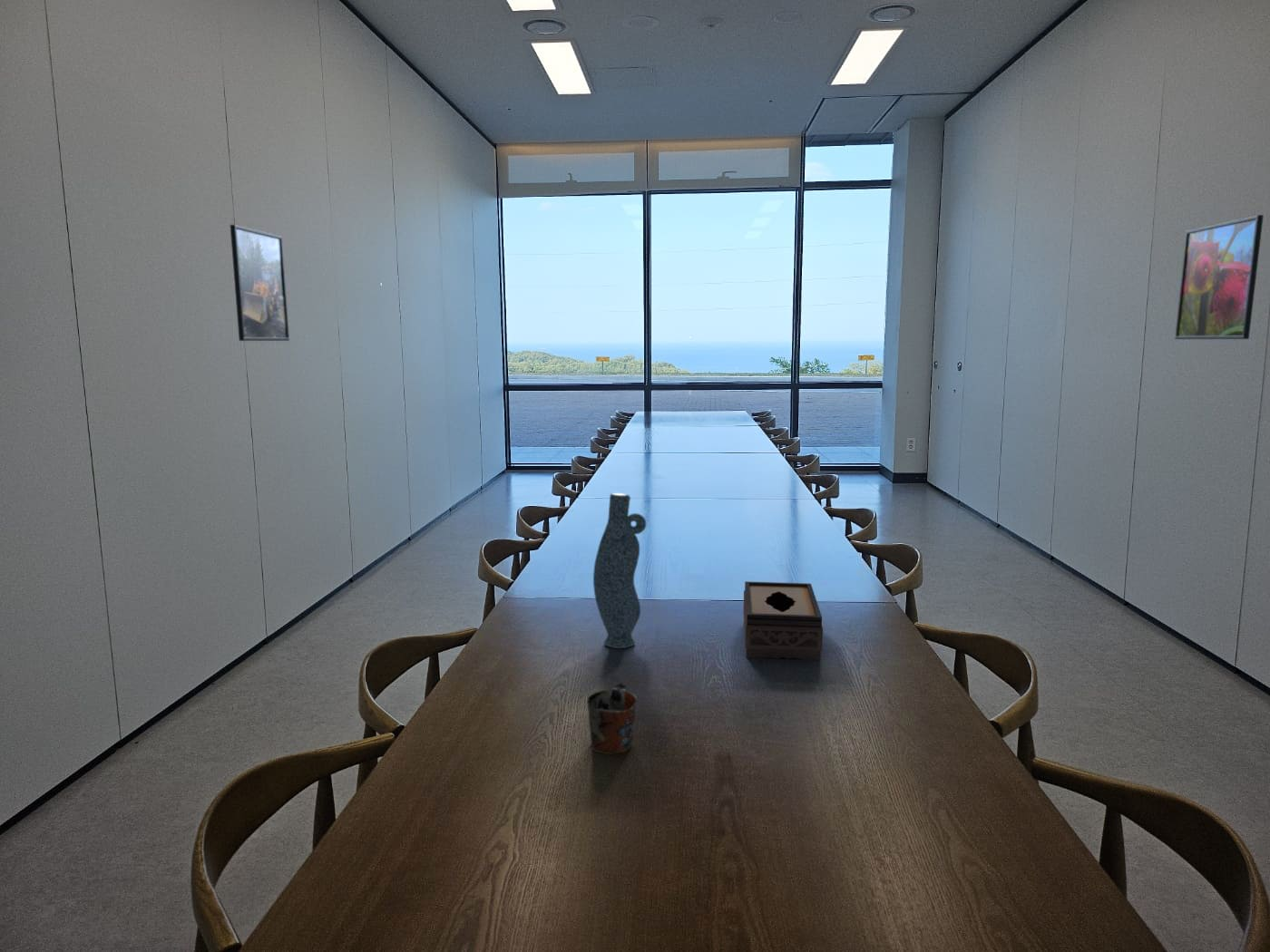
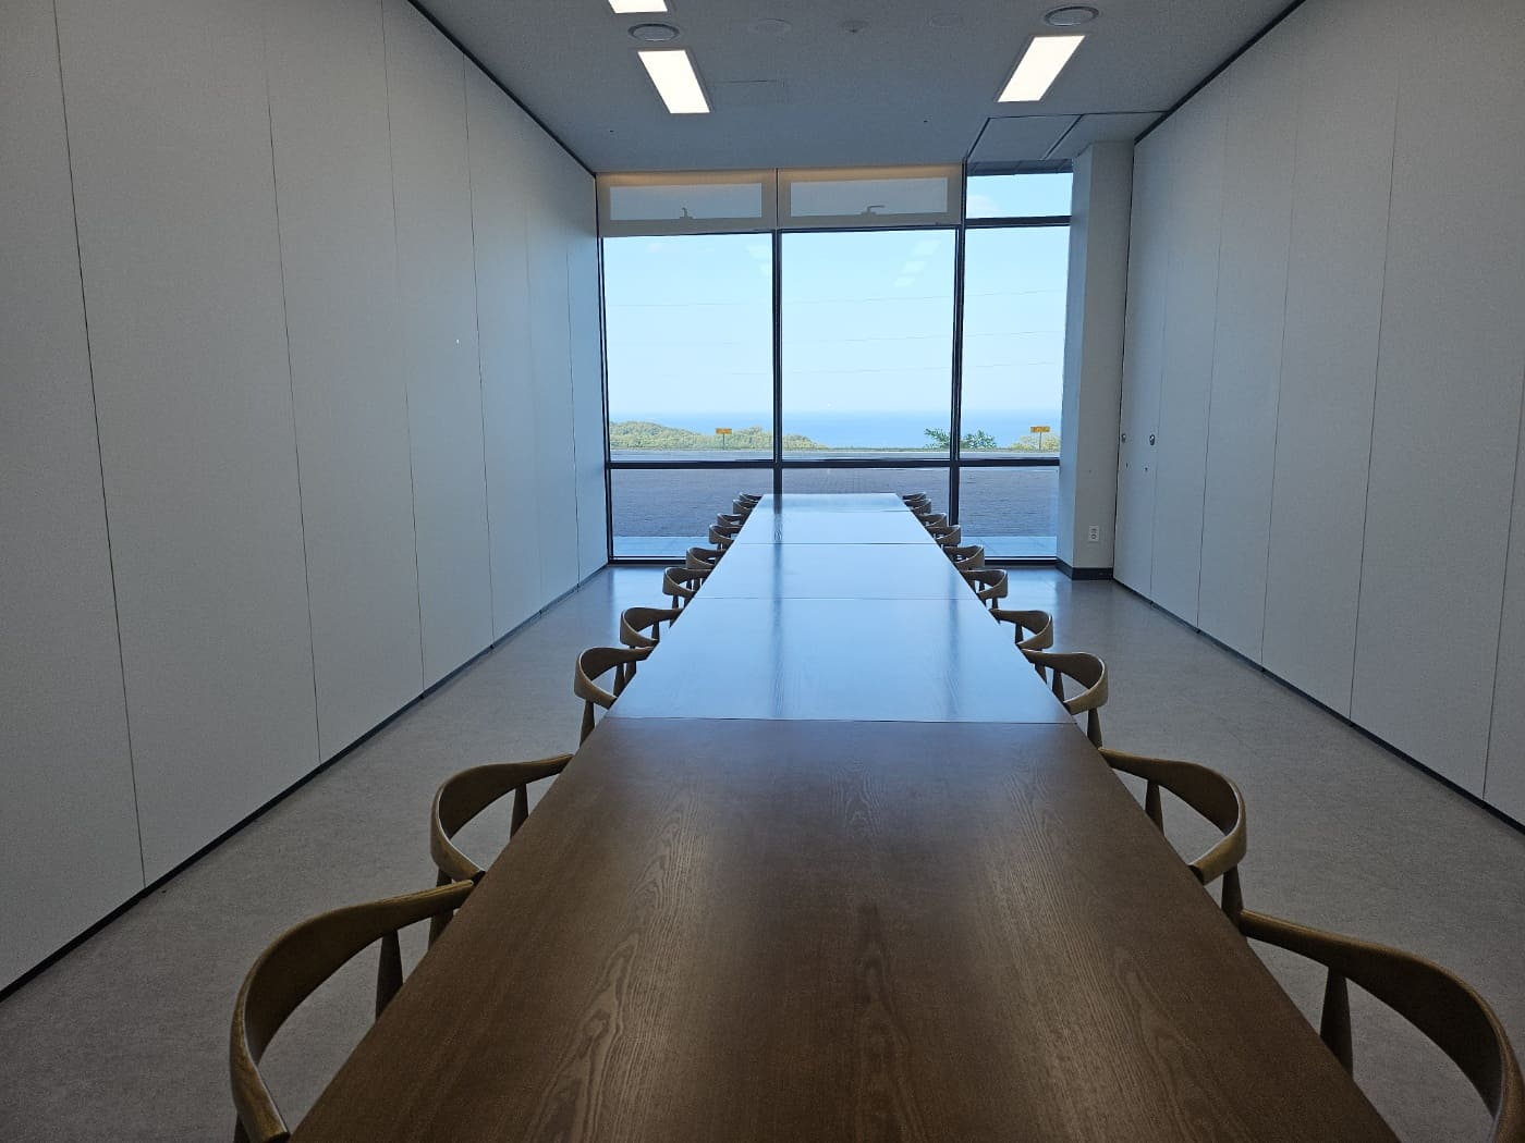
- vase [592,492,647,649]
- mug [586,682,639,755]
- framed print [230,224,290,342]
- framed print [1174,214,1265,340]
- tissue box [743,580,824,661]
